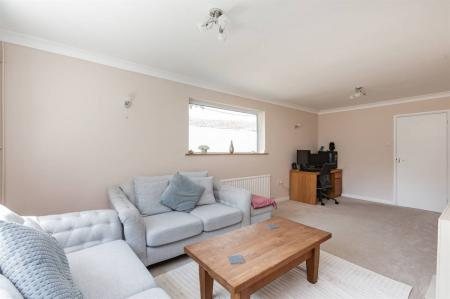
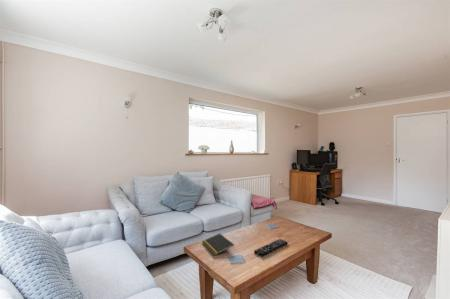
+ remote control [253,238,289,257]
+ notepad [201,233,235,256]
